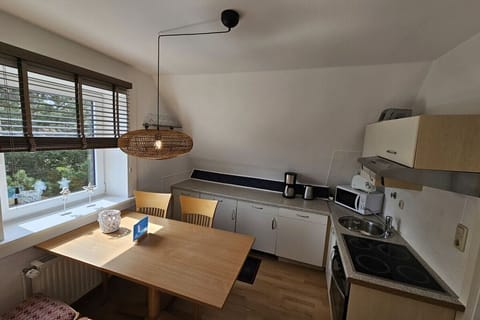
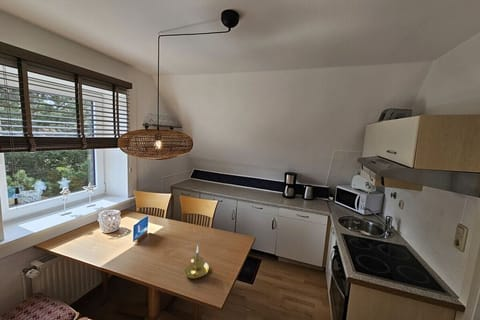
+ candle holder [183,244,210,280]
